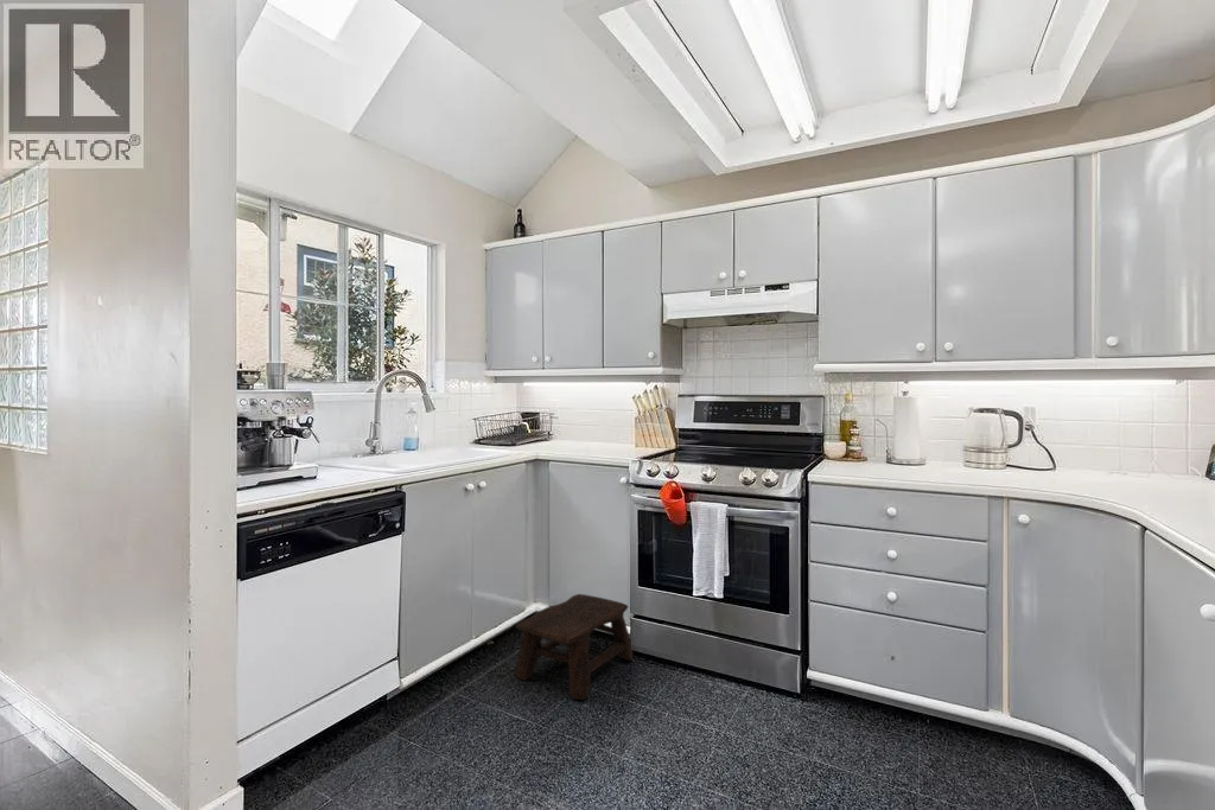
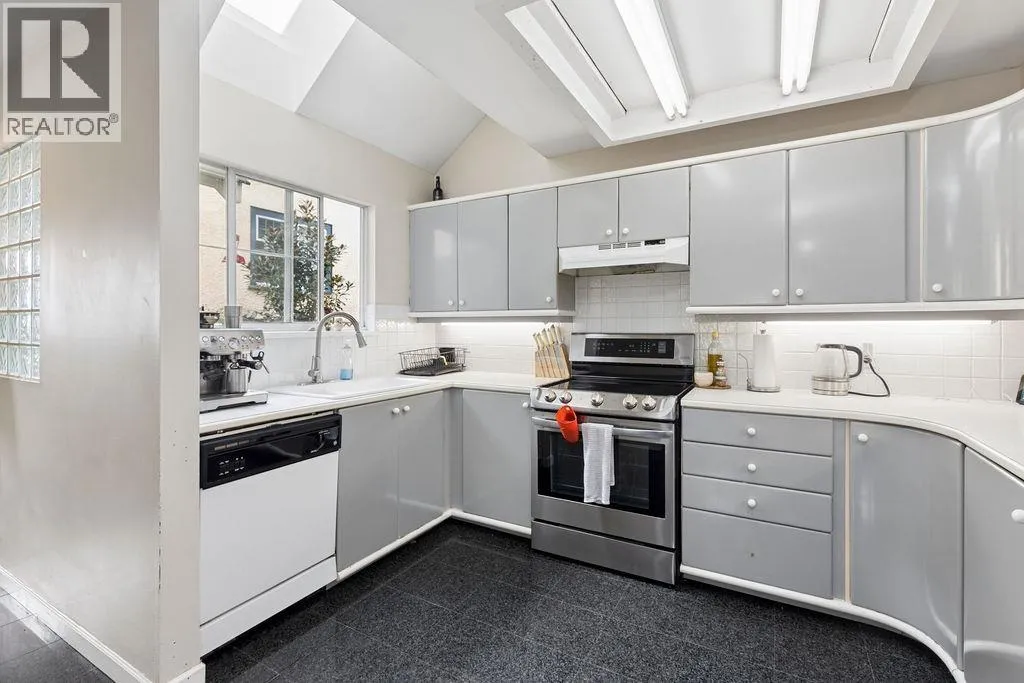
- stool [515,593,634,701]
